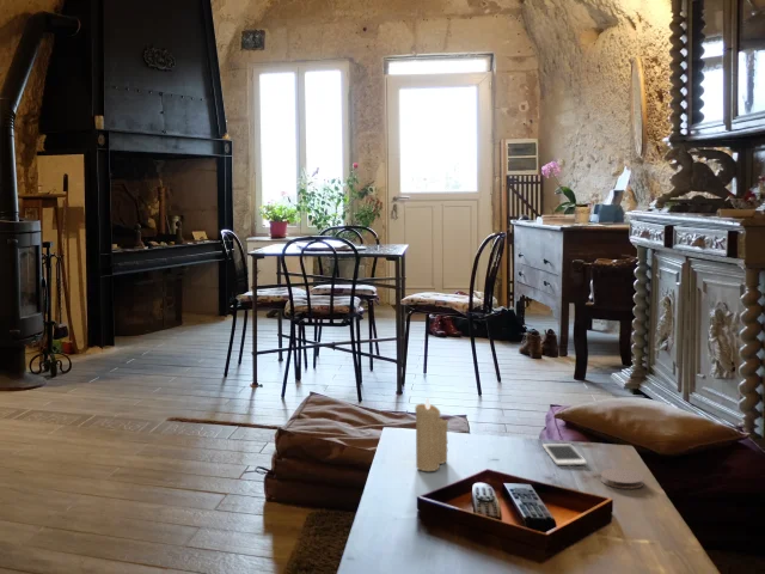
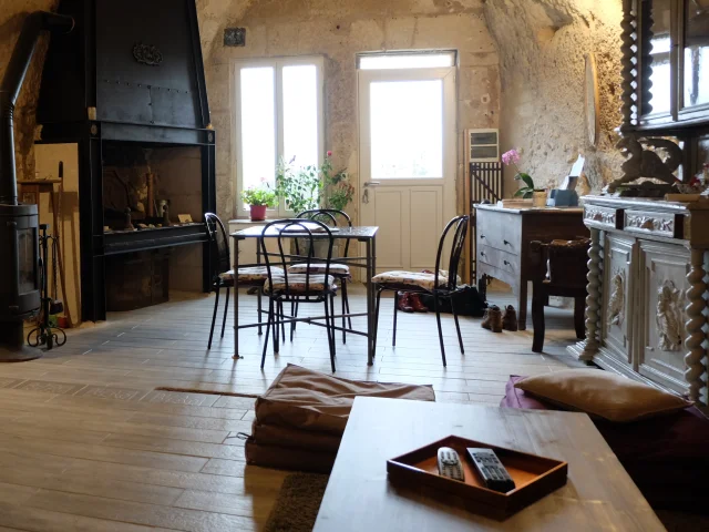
- coaster [599,468,645,490]
- cell phone [541,442,588,466]
- candle [414,396,449,472]
